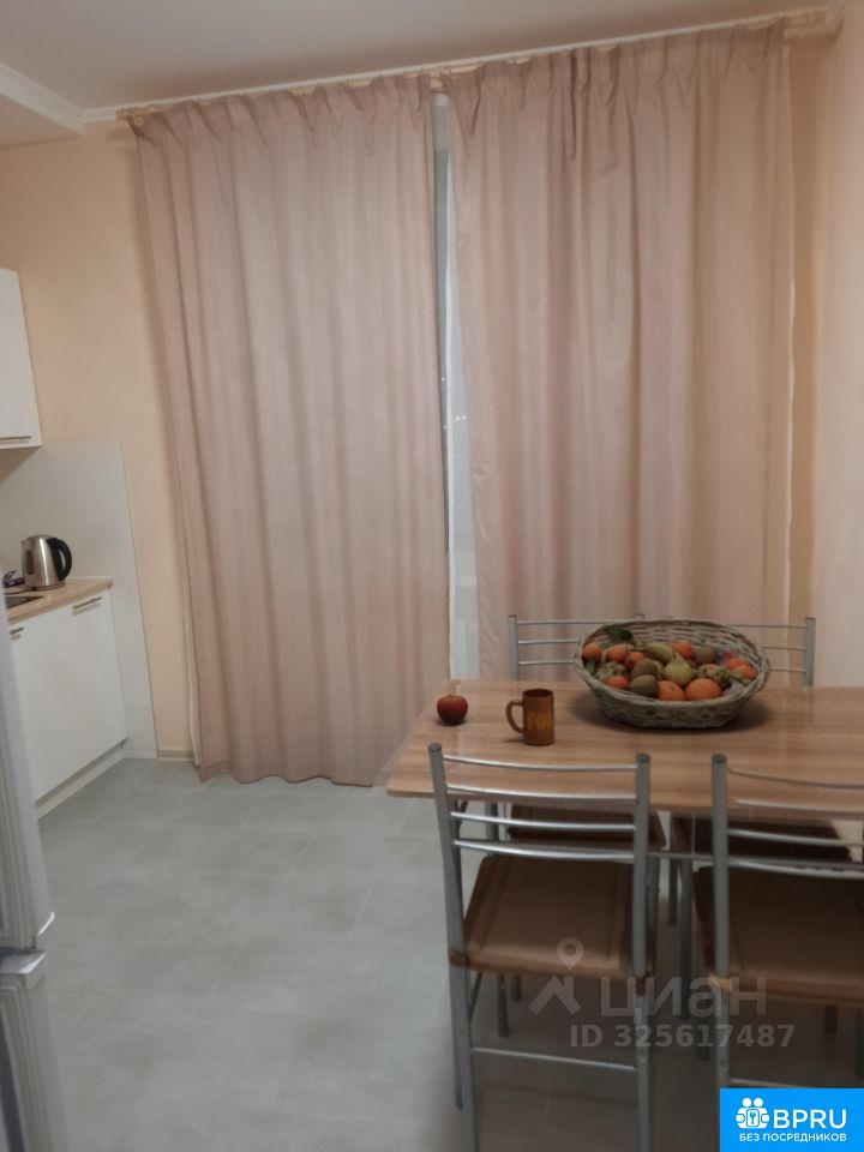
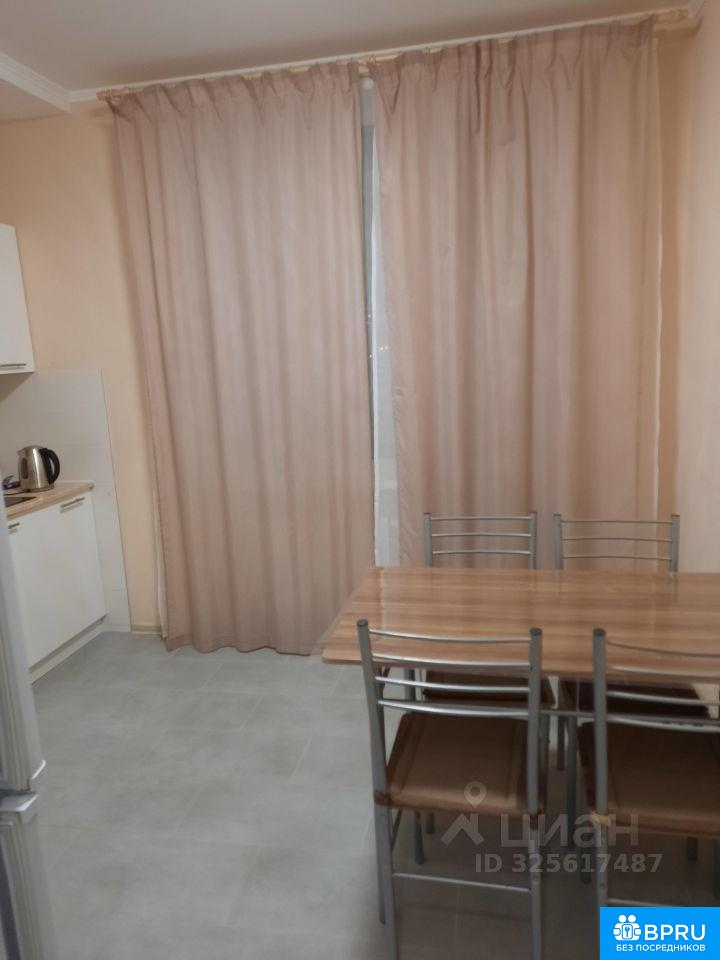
- fruit [436,691,469,725]
- mug [504,686,557,746]
- fruit basket [571,617,773,731]
